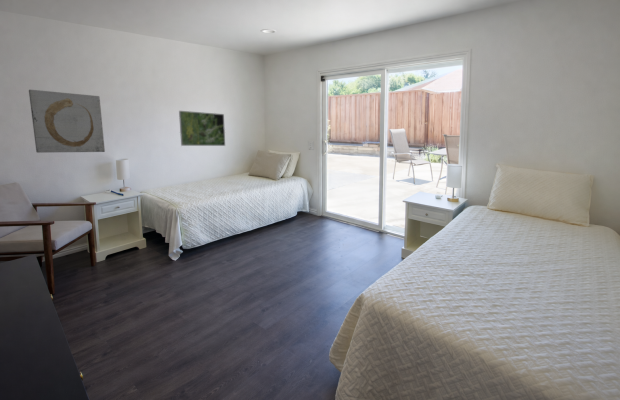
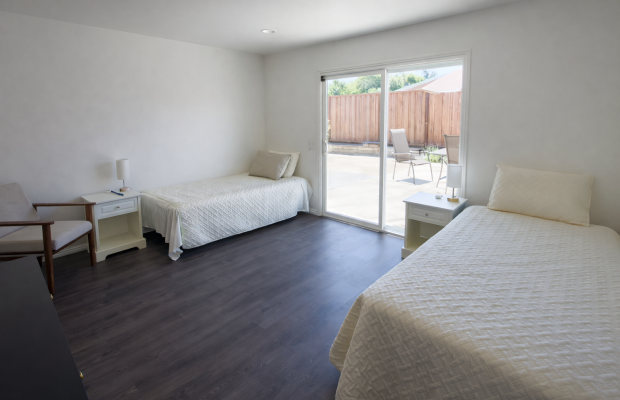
- wall art [28,89,106,154]
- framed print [178,110,226,147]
